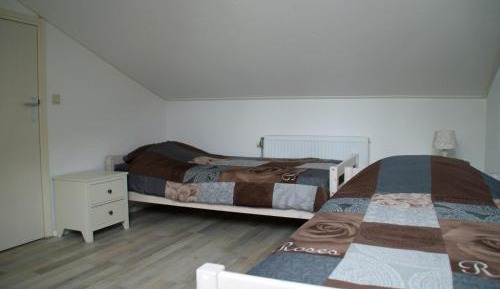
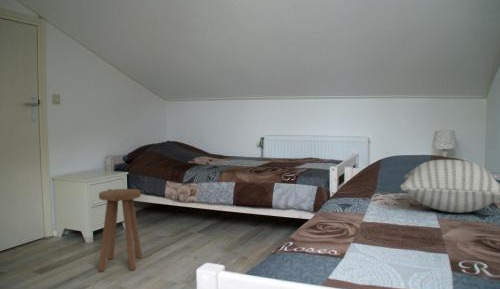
+ stool [98,188,143,272]
+ pillow [399,159,500,214]
